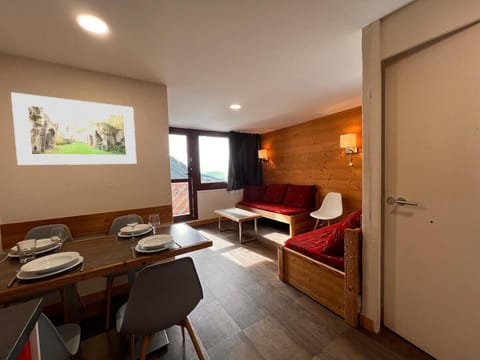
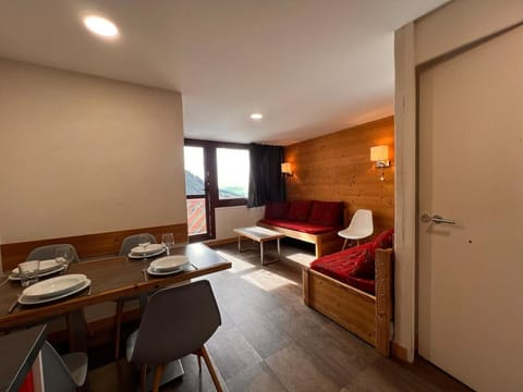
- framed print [10,92,137,166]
